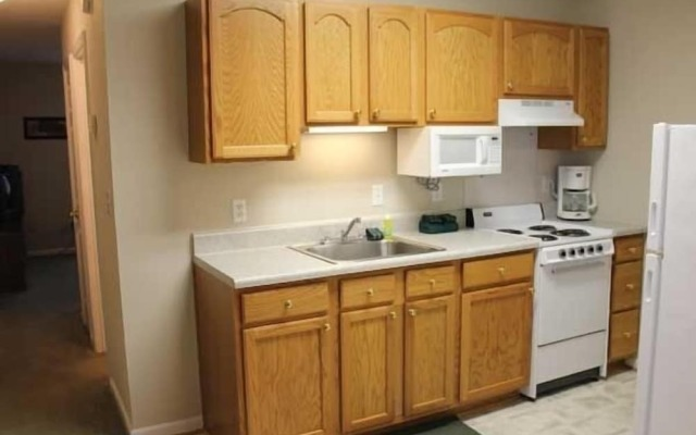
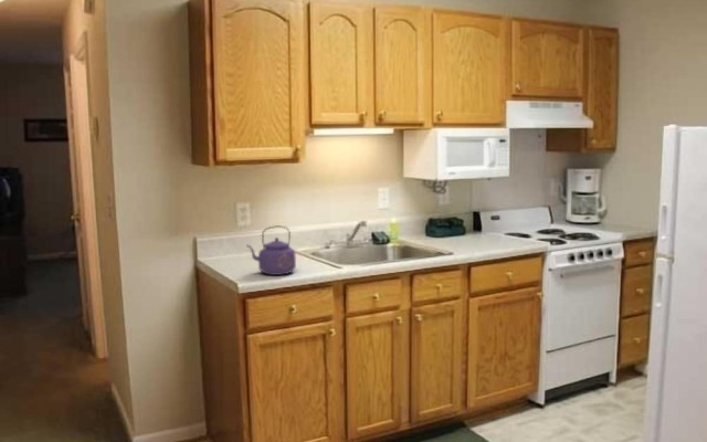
+ kettle [245,225,297,276]
